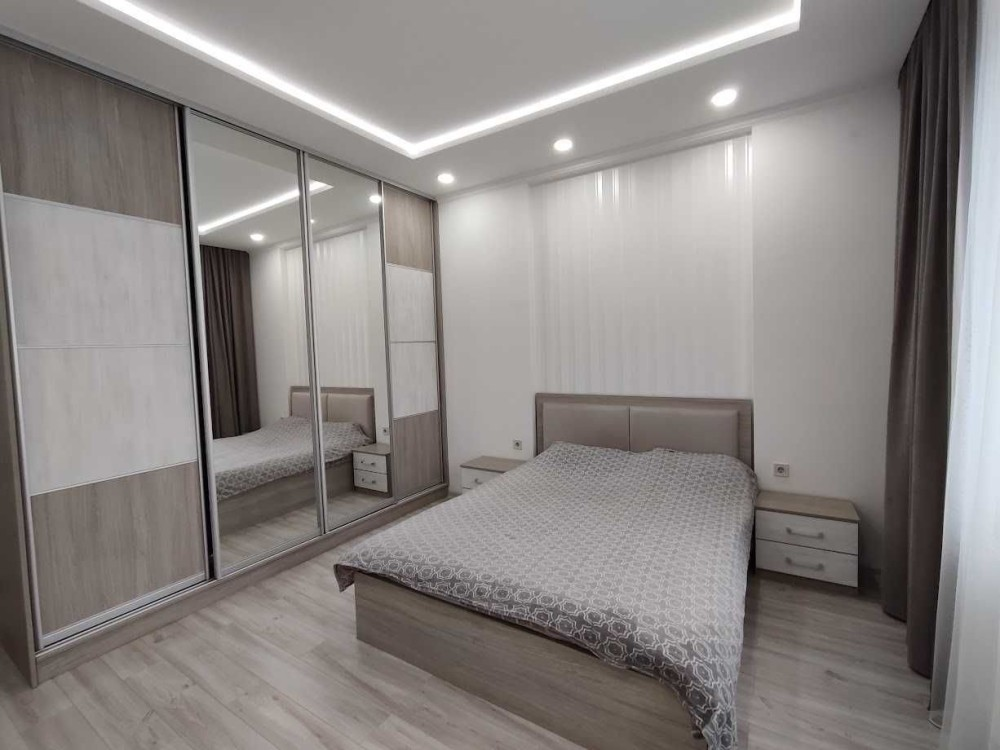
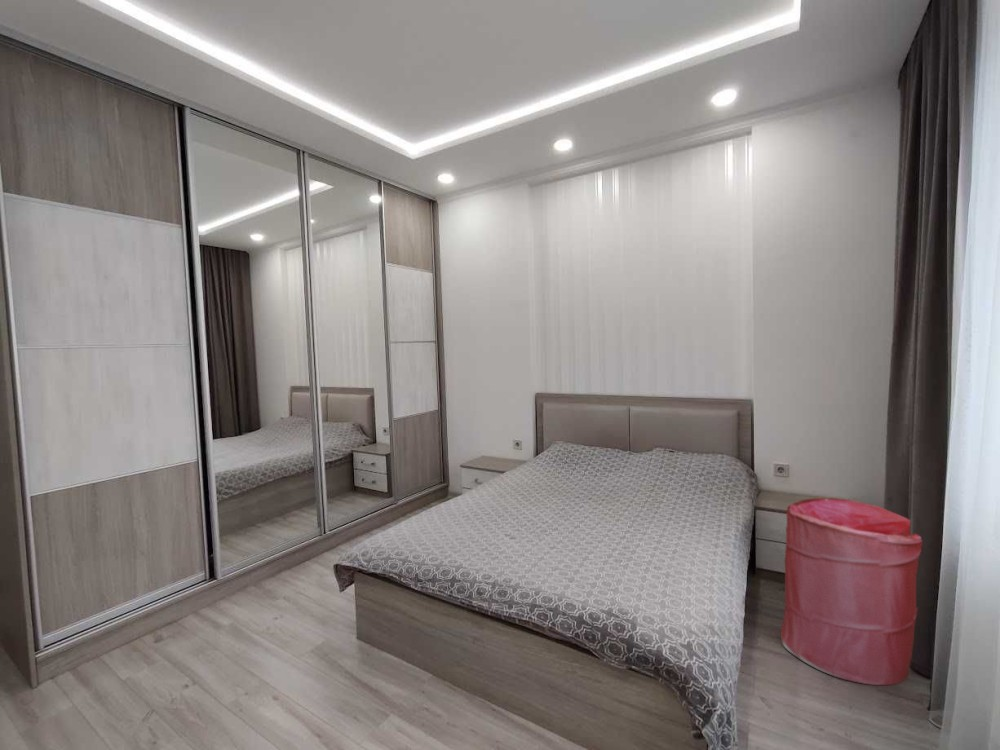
+ laundry hamper [780,497,923,686]
